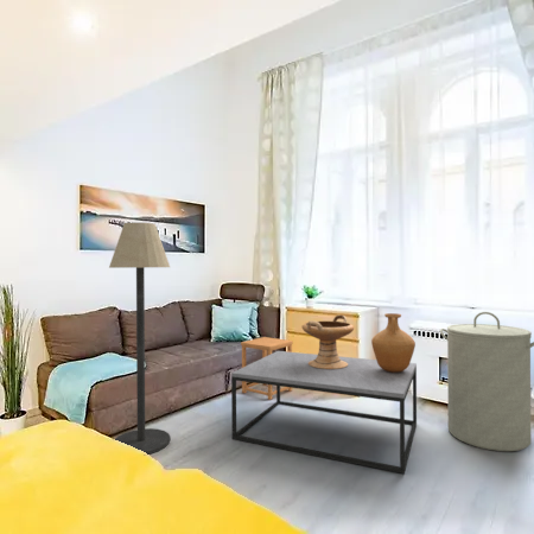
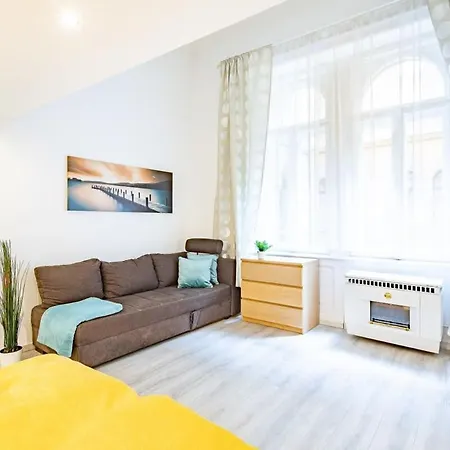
- laundry hamper [439,311,534,452]
- vase [370,312,417,373]
- coffee table [230,350,418,475]
- decorative bowl [300,314,355,369]
- floor lamp [108,222,171,456]
- side table [240,336,294,401]
